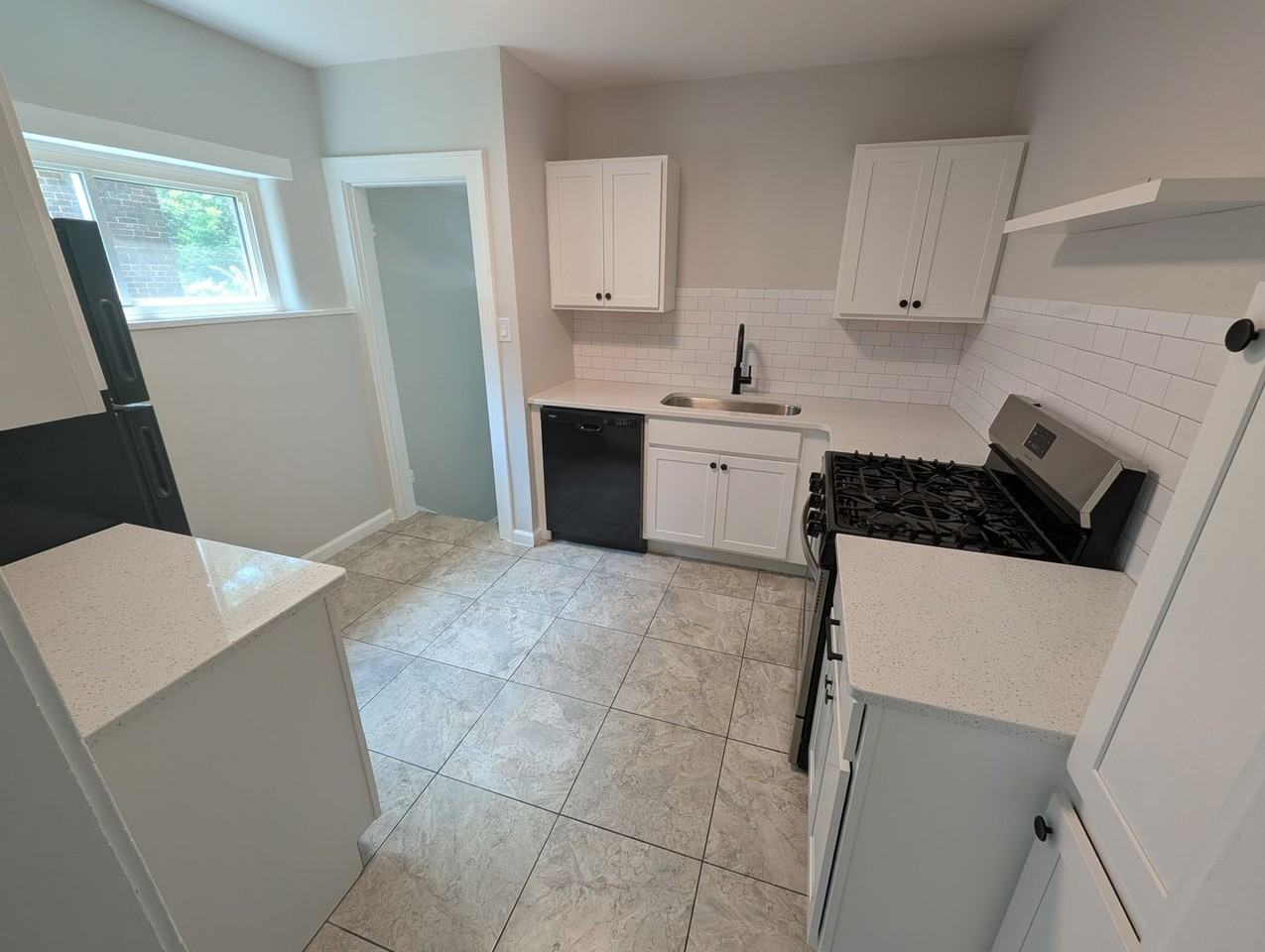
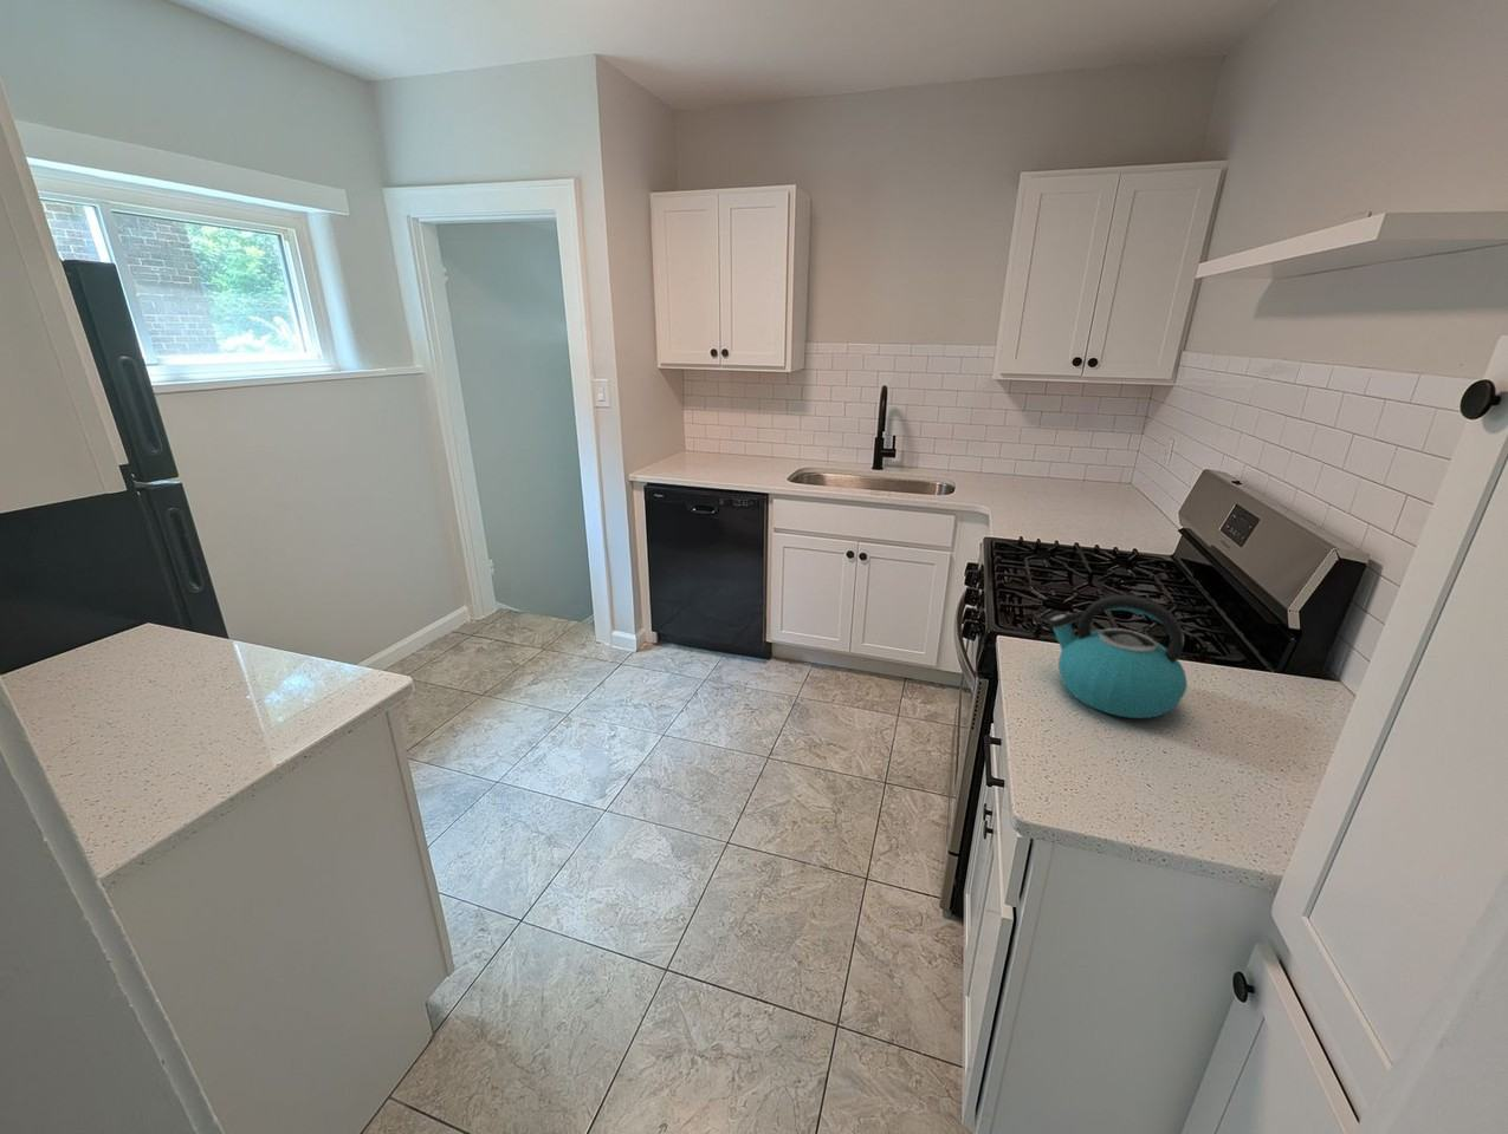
+ kettle [1048,594,1189,719]
